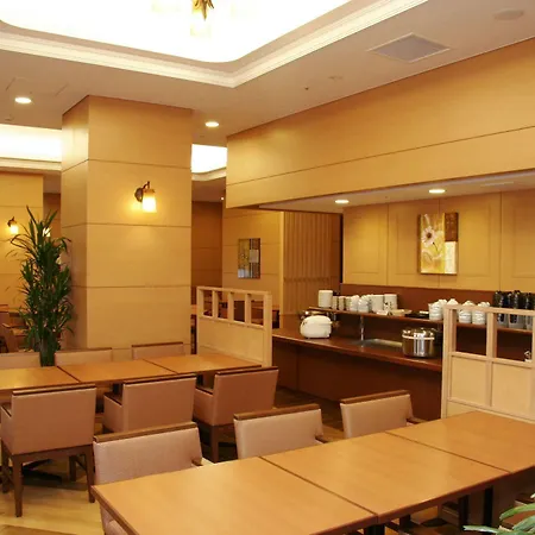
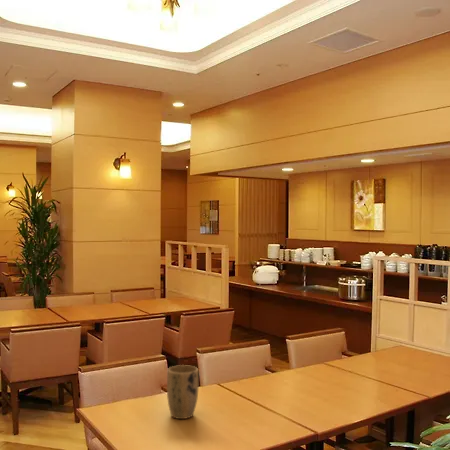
+ plant pot [166,364,200,420]
